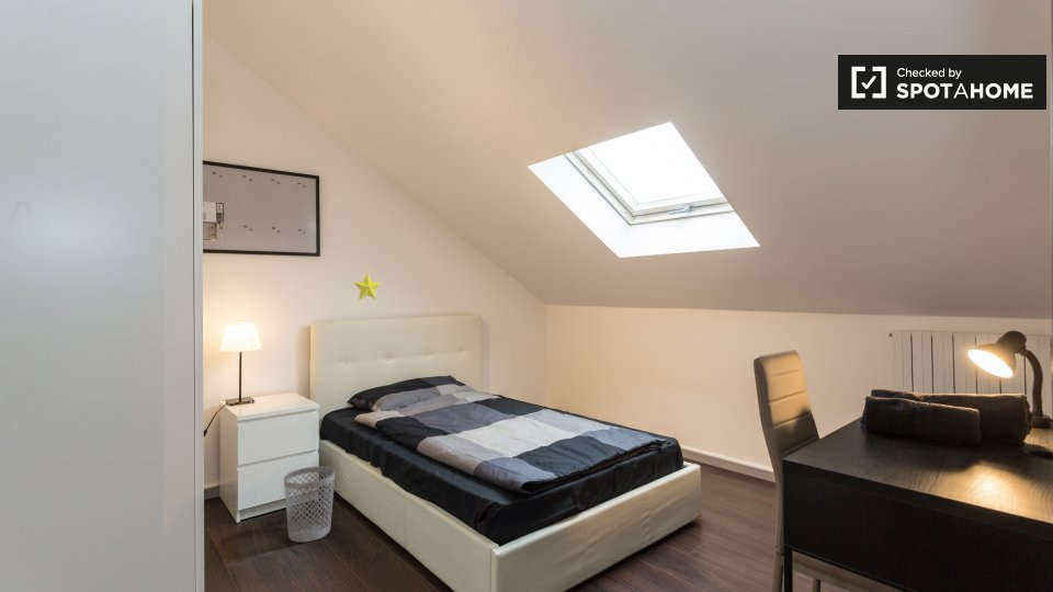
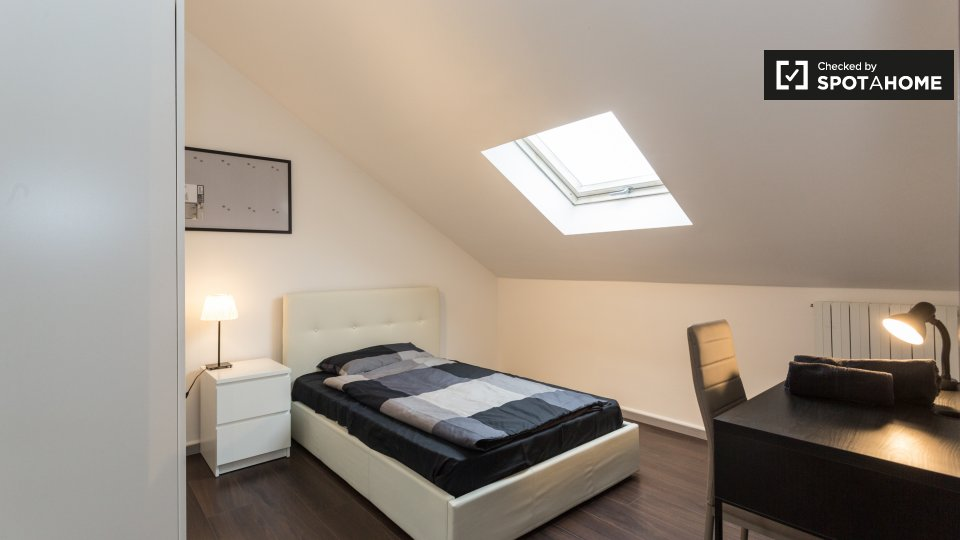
- decorative star [353,272,383,300]
- wastebasket [283,465,337,543]
